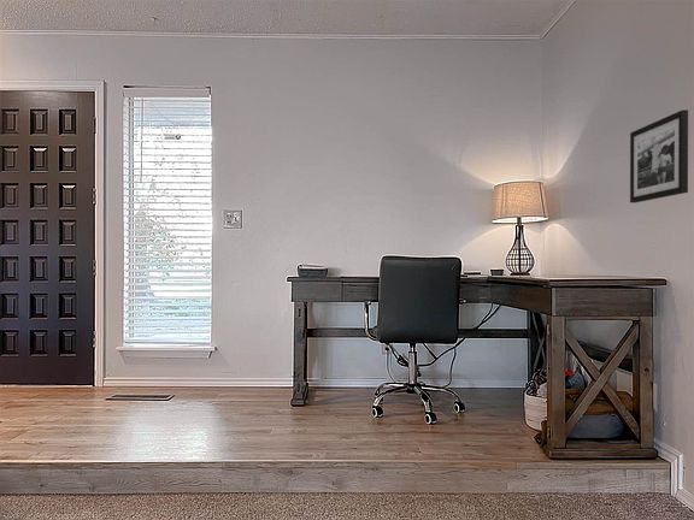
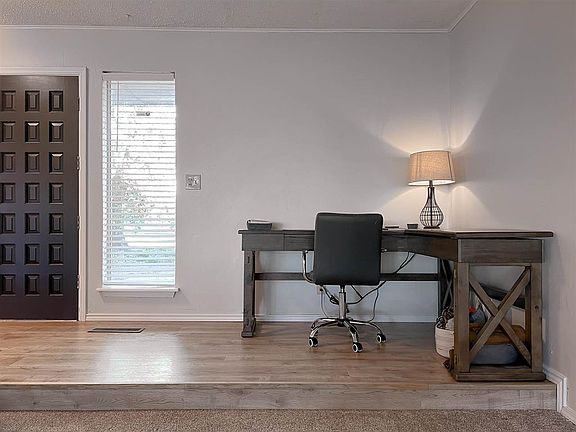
- picture frame [629,108,689,203]
